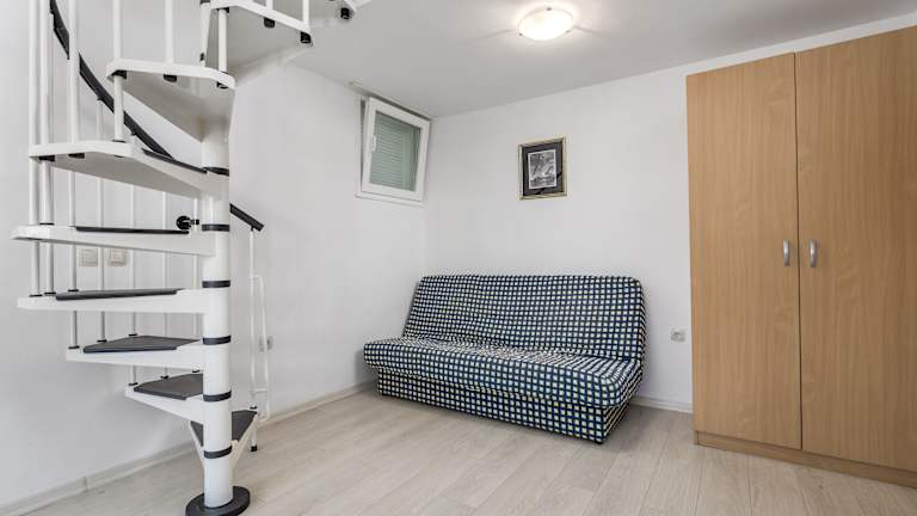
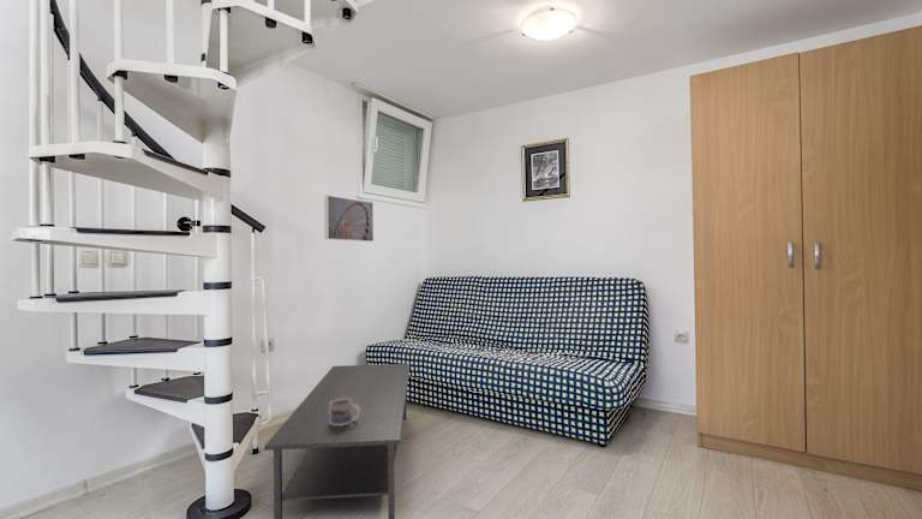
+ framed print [323,195,375,243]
+ coffee table [263,363,411,519]
+ mug [329,399,360,425]
